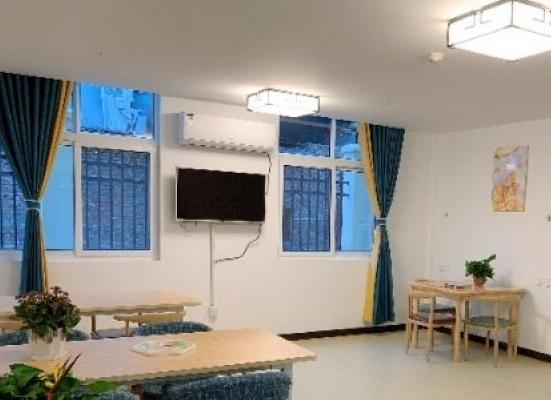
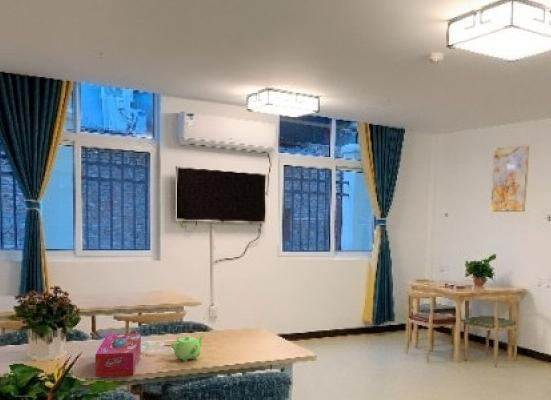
+ tissue box [94,332,142,378]
+ teapot [171,333,206,363]
